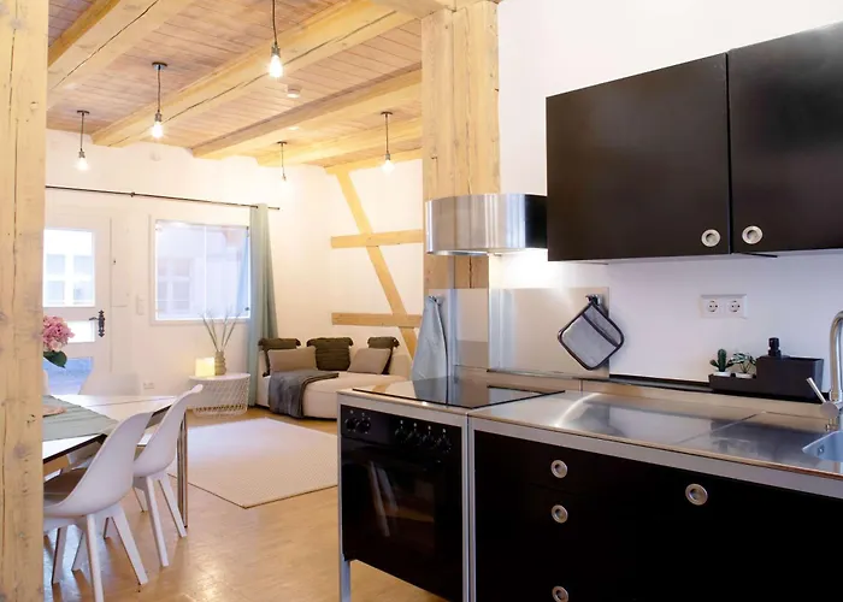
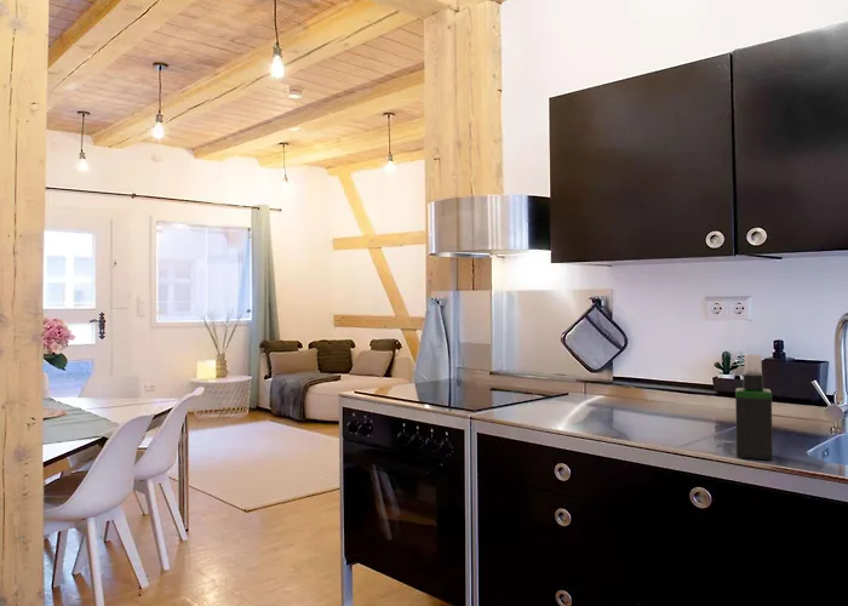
+ spray bottle [734,354,774,462]
